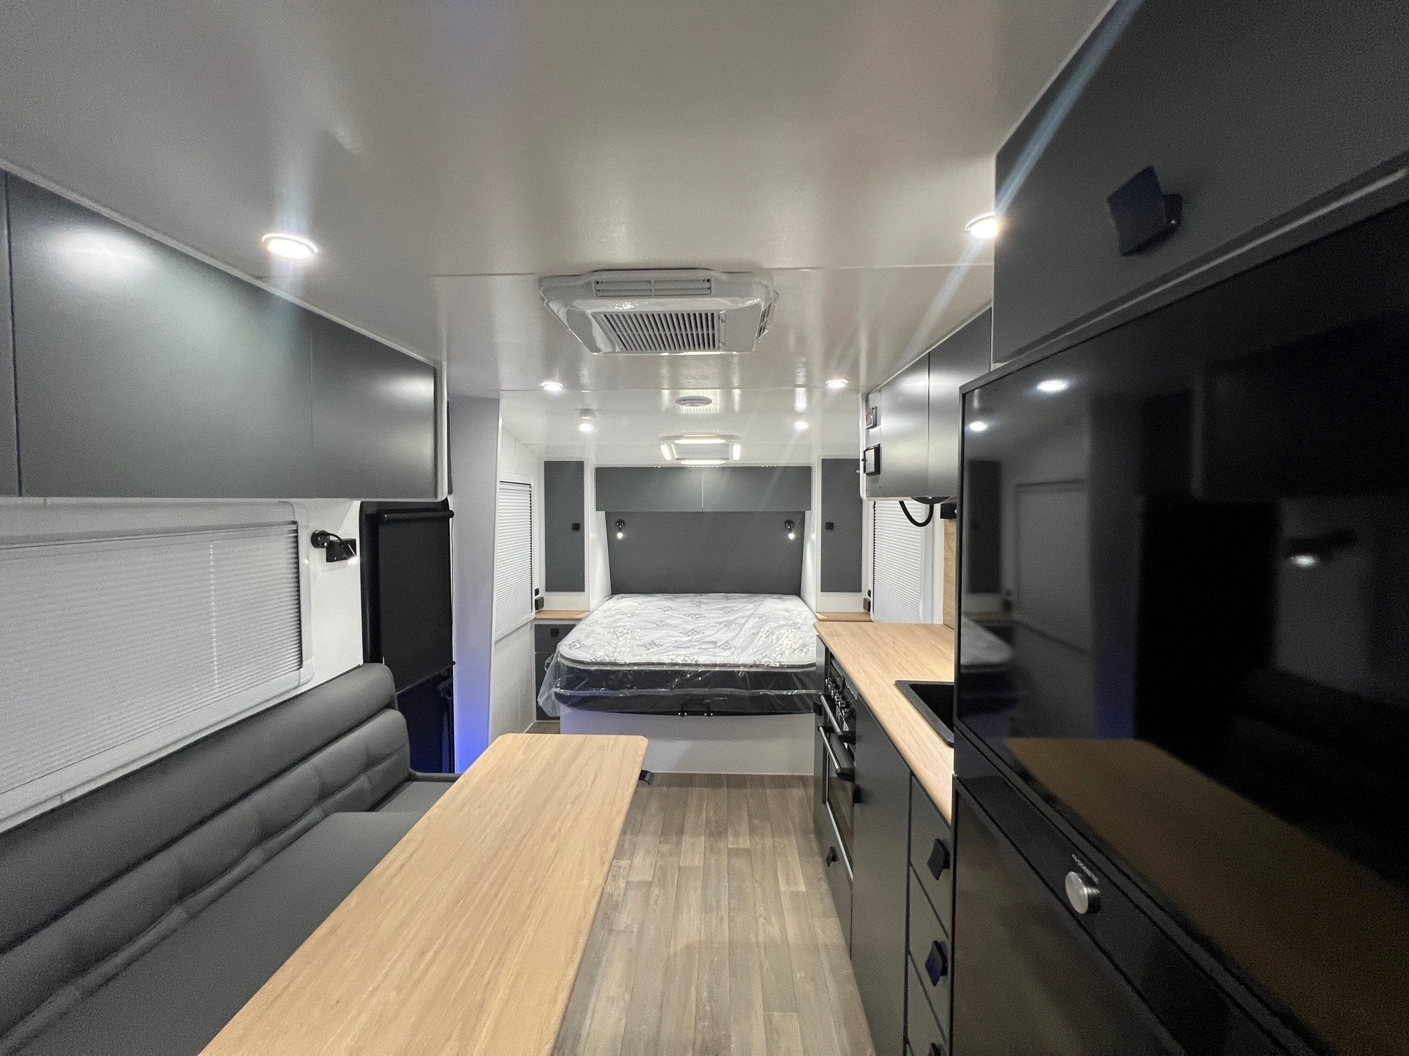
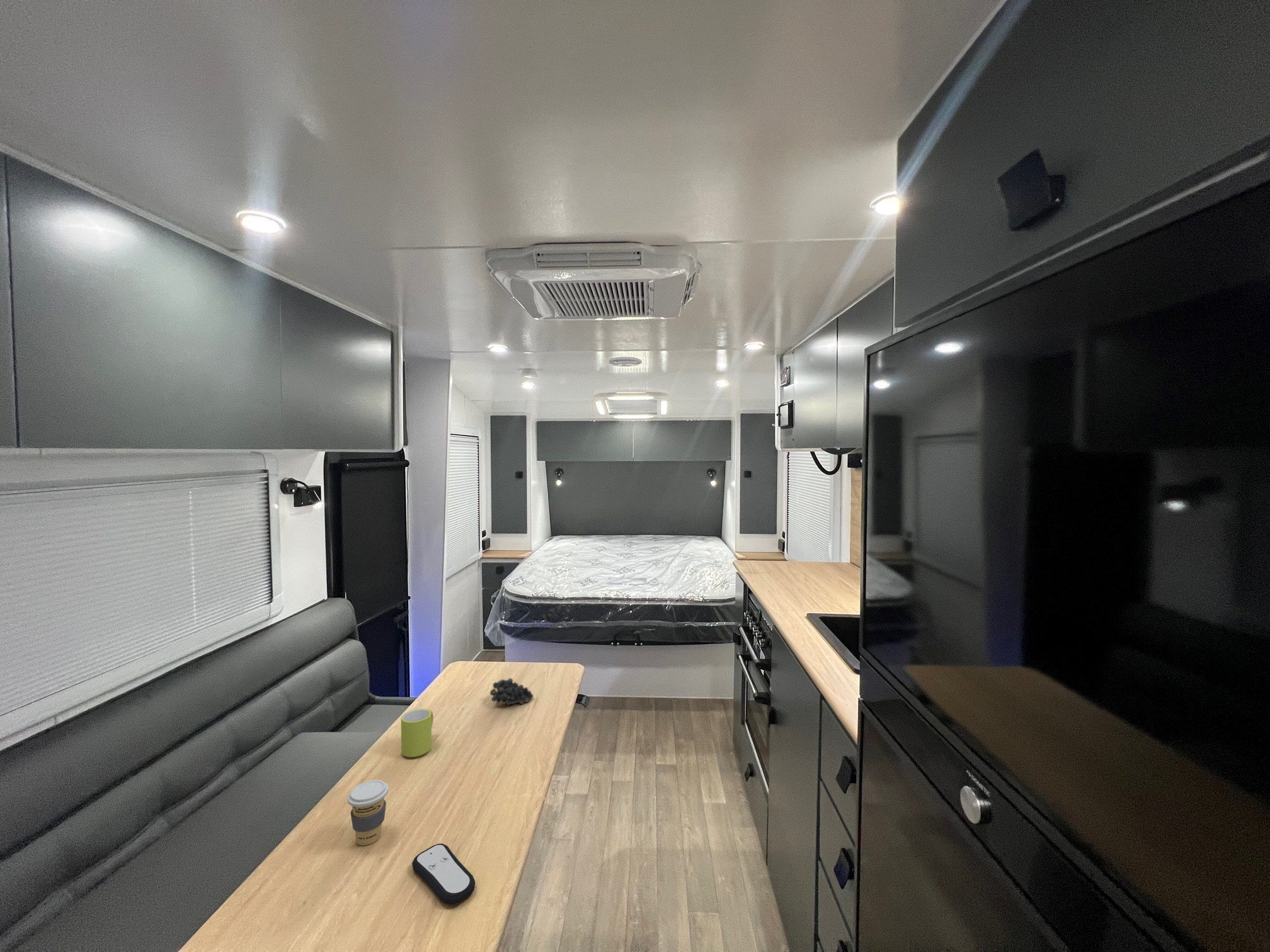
+ coffee cup [347,779,389,846]
+ remote control [411,843,476,905]
+ mug [401,708,434,758]
+ fruit [489,677,534,706]
